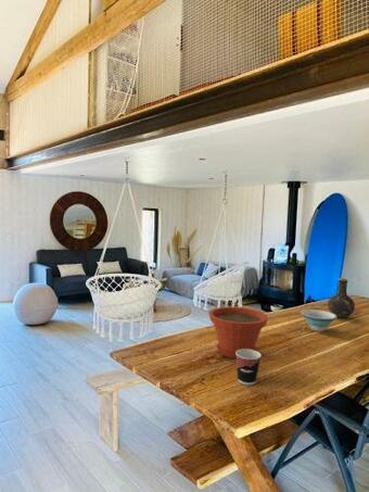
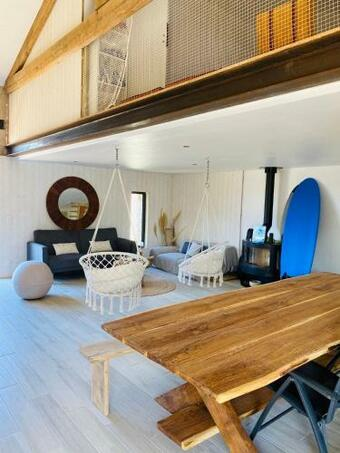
- bowl [300,308,338,332]
- cup [236,349,263,386]
- vase [327,277,356,319]
- plant pot [207,305,269,359]
